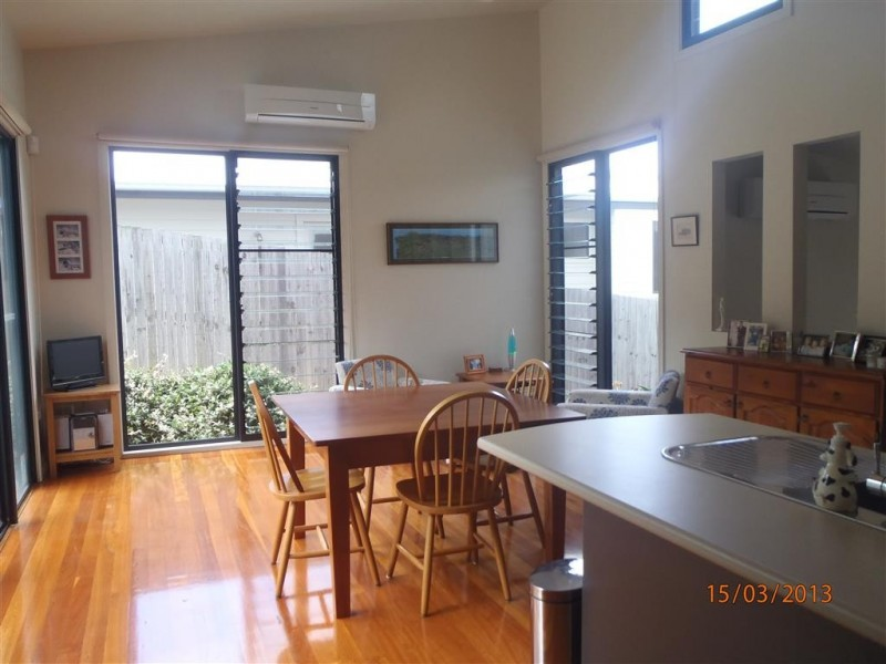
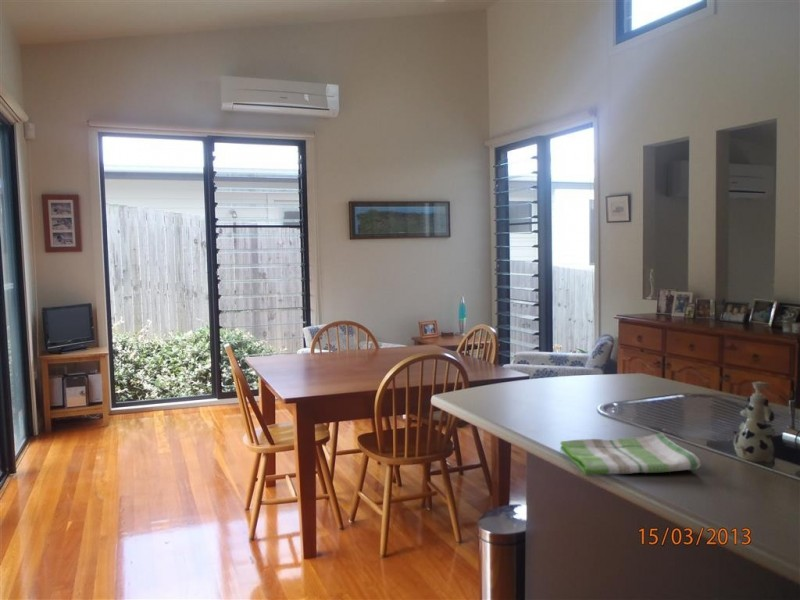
+ dish towel [559,432,702,476]
